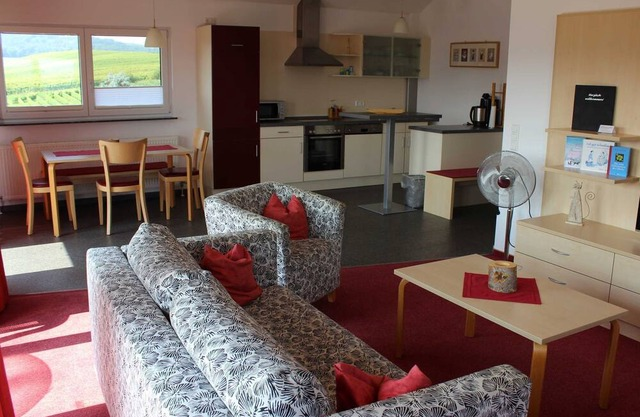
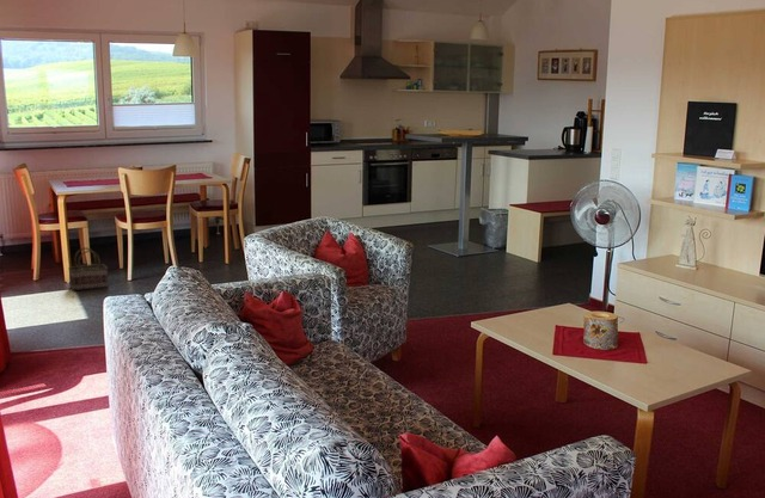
+ basket [67,246,109,291]
